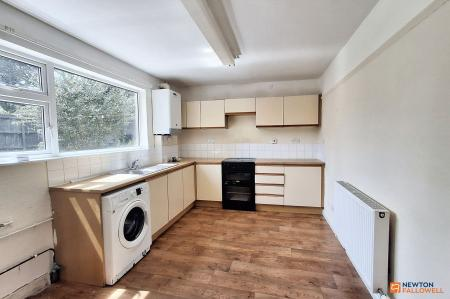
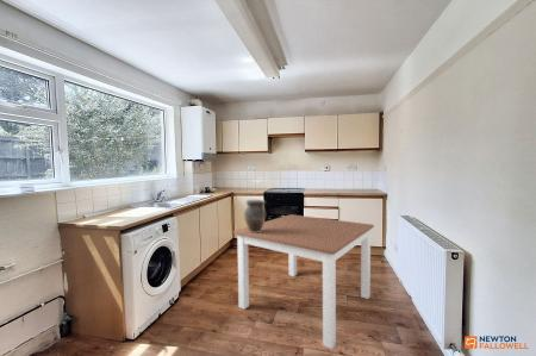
+ ceramic pot [243,199,267,233]
+ dining table [232,213,375,350]
